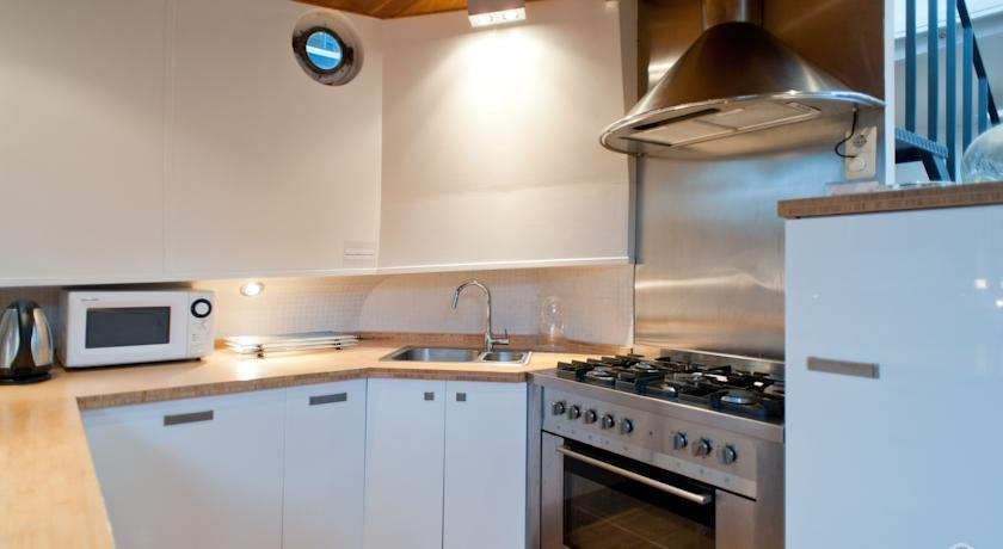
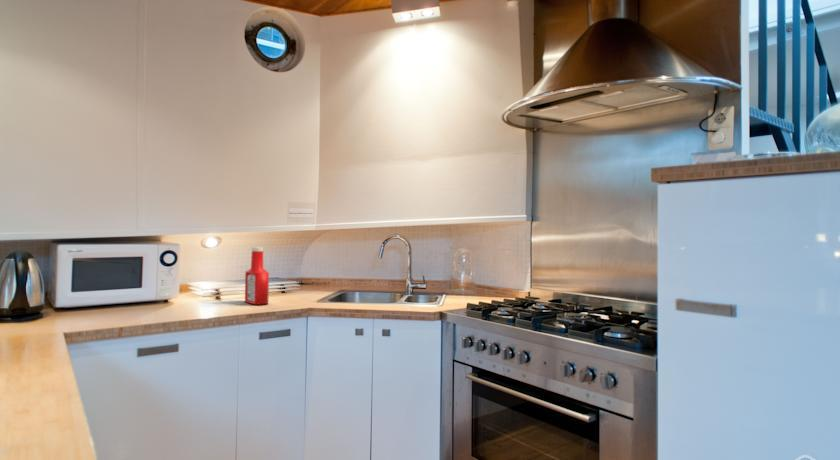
+ soap bottle [244,246,270,306]
